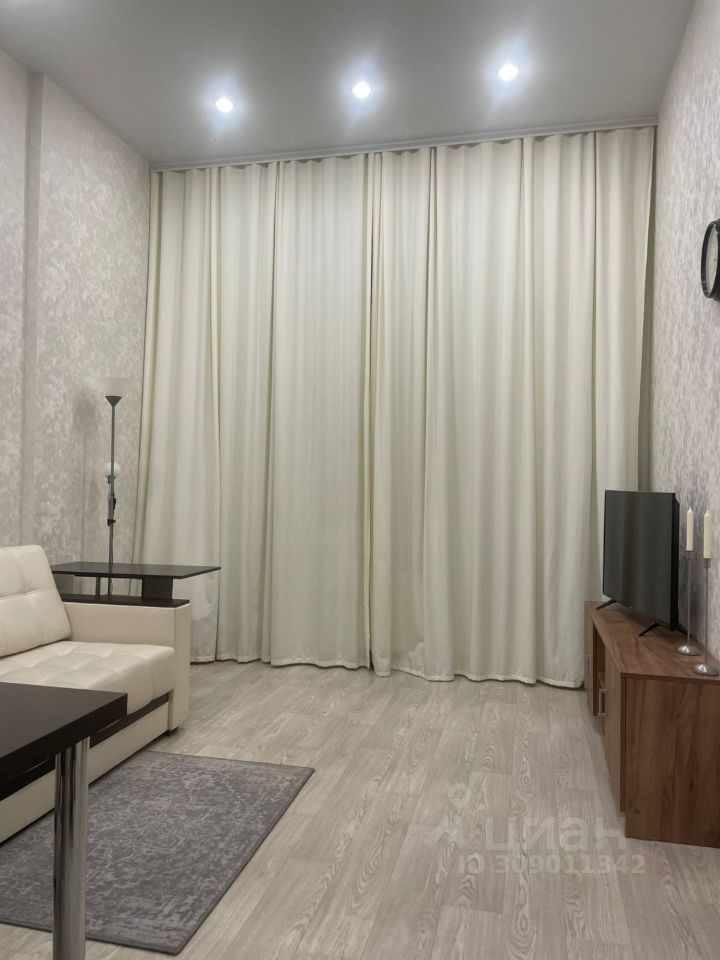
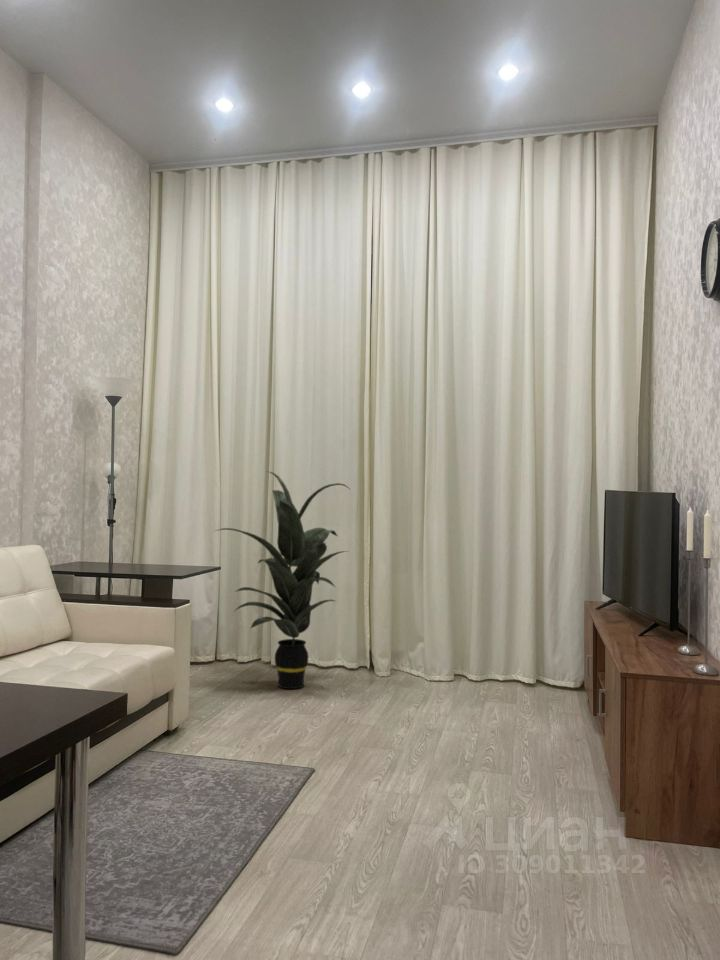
+ indoor plant [214,470,350,690]
